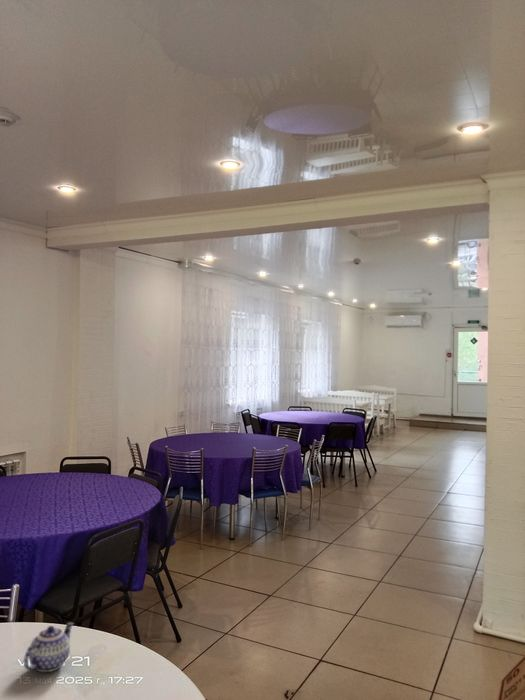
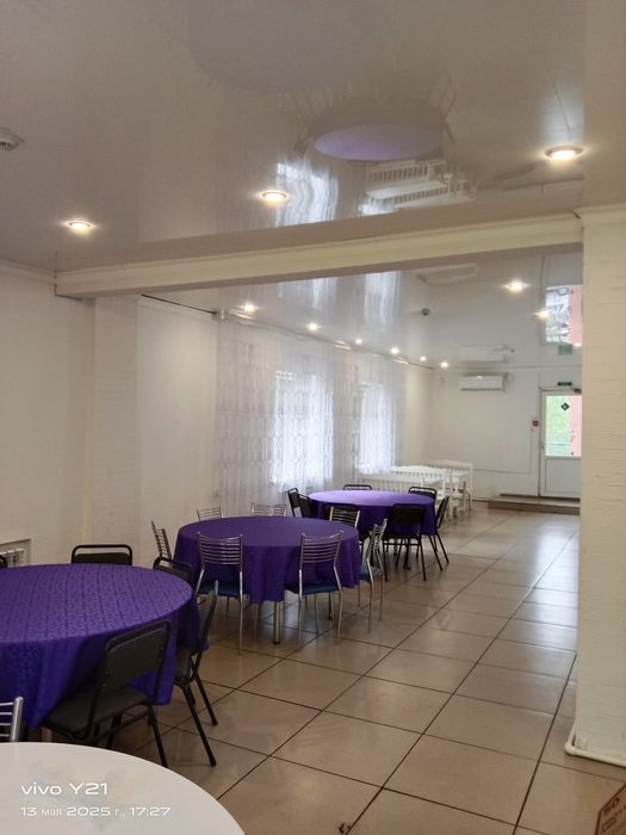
- teapot [23,622,75,673]
